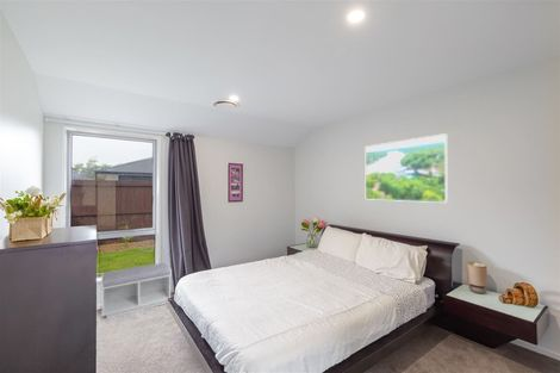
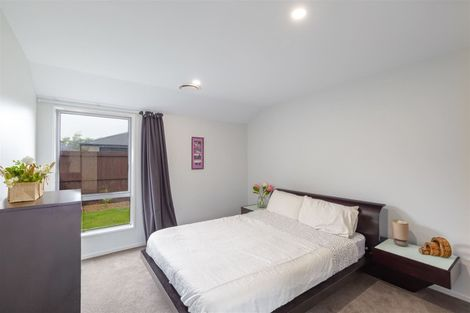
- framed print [365,132,448,204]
- bench [100,262,173,319]
